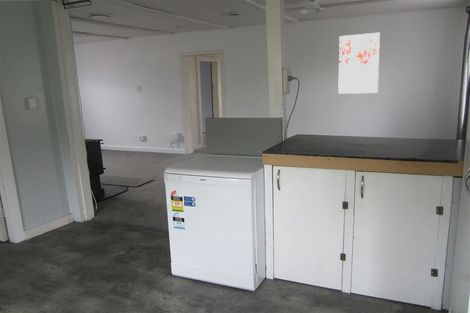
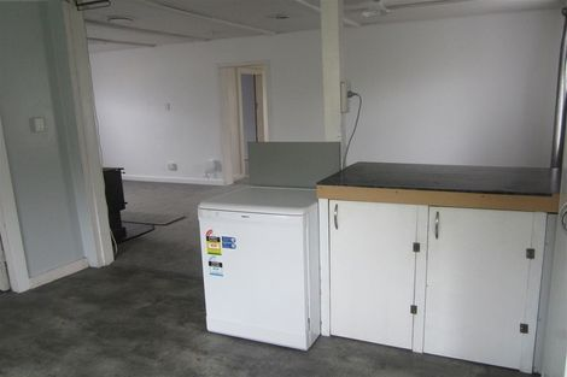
- wall art [337,32,381,95]
